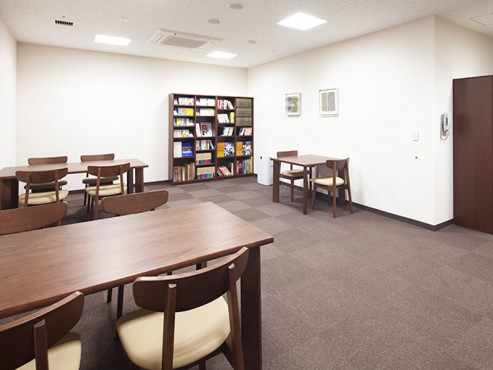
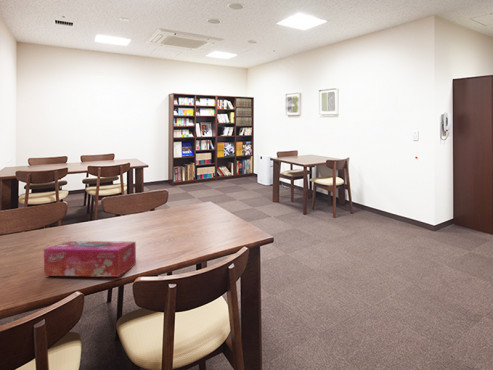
+ tissue box [43,240,137,278]
